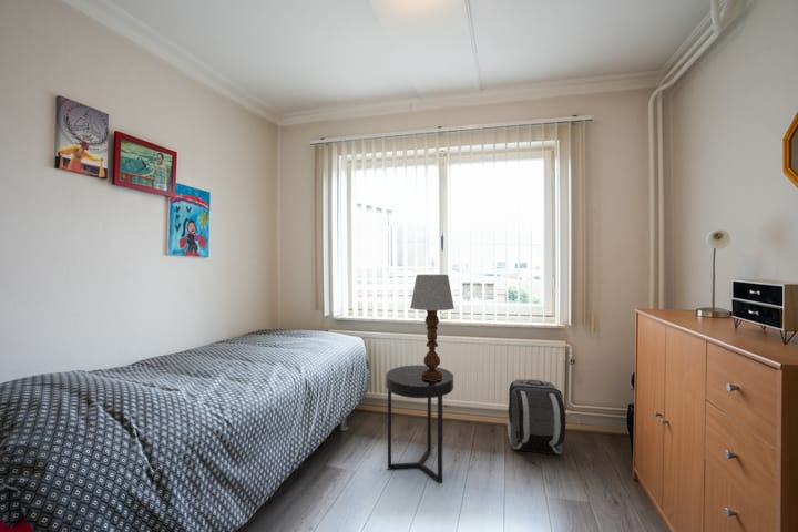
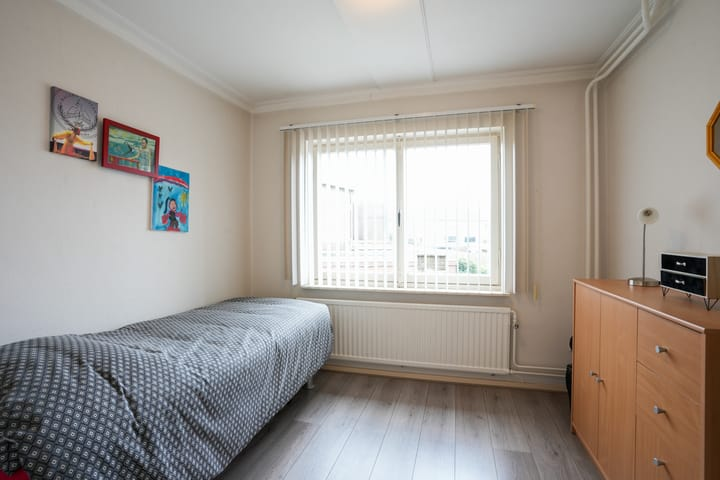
- table lamp [409,274,456,380]
- backpack [507,378,566,457]
- side table [385,364,454,484]
